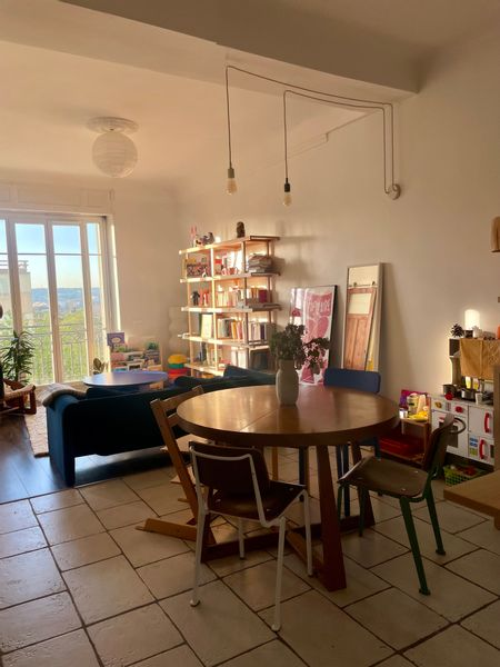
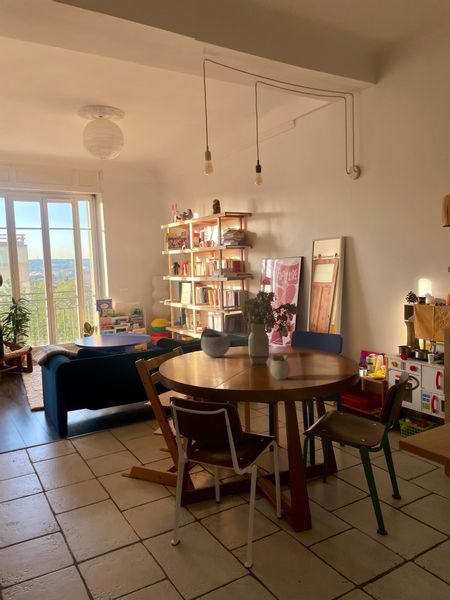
+ mug [269,353,291,381]
+ bowl [200,332,231,358]
